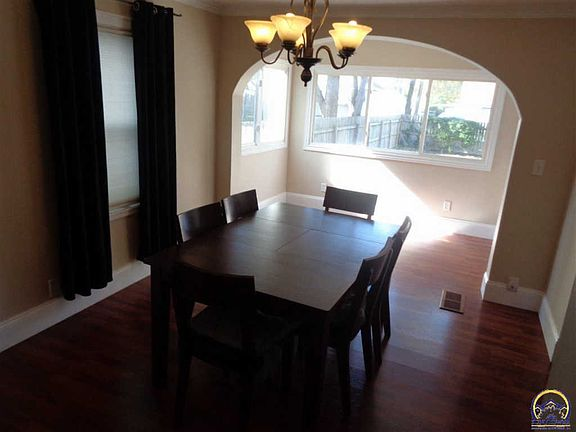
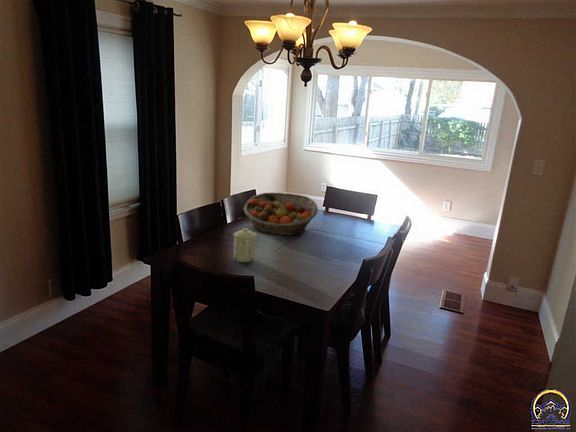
+ mug [233,227,258,263]
+ fruit basket [242,192,319,236]
